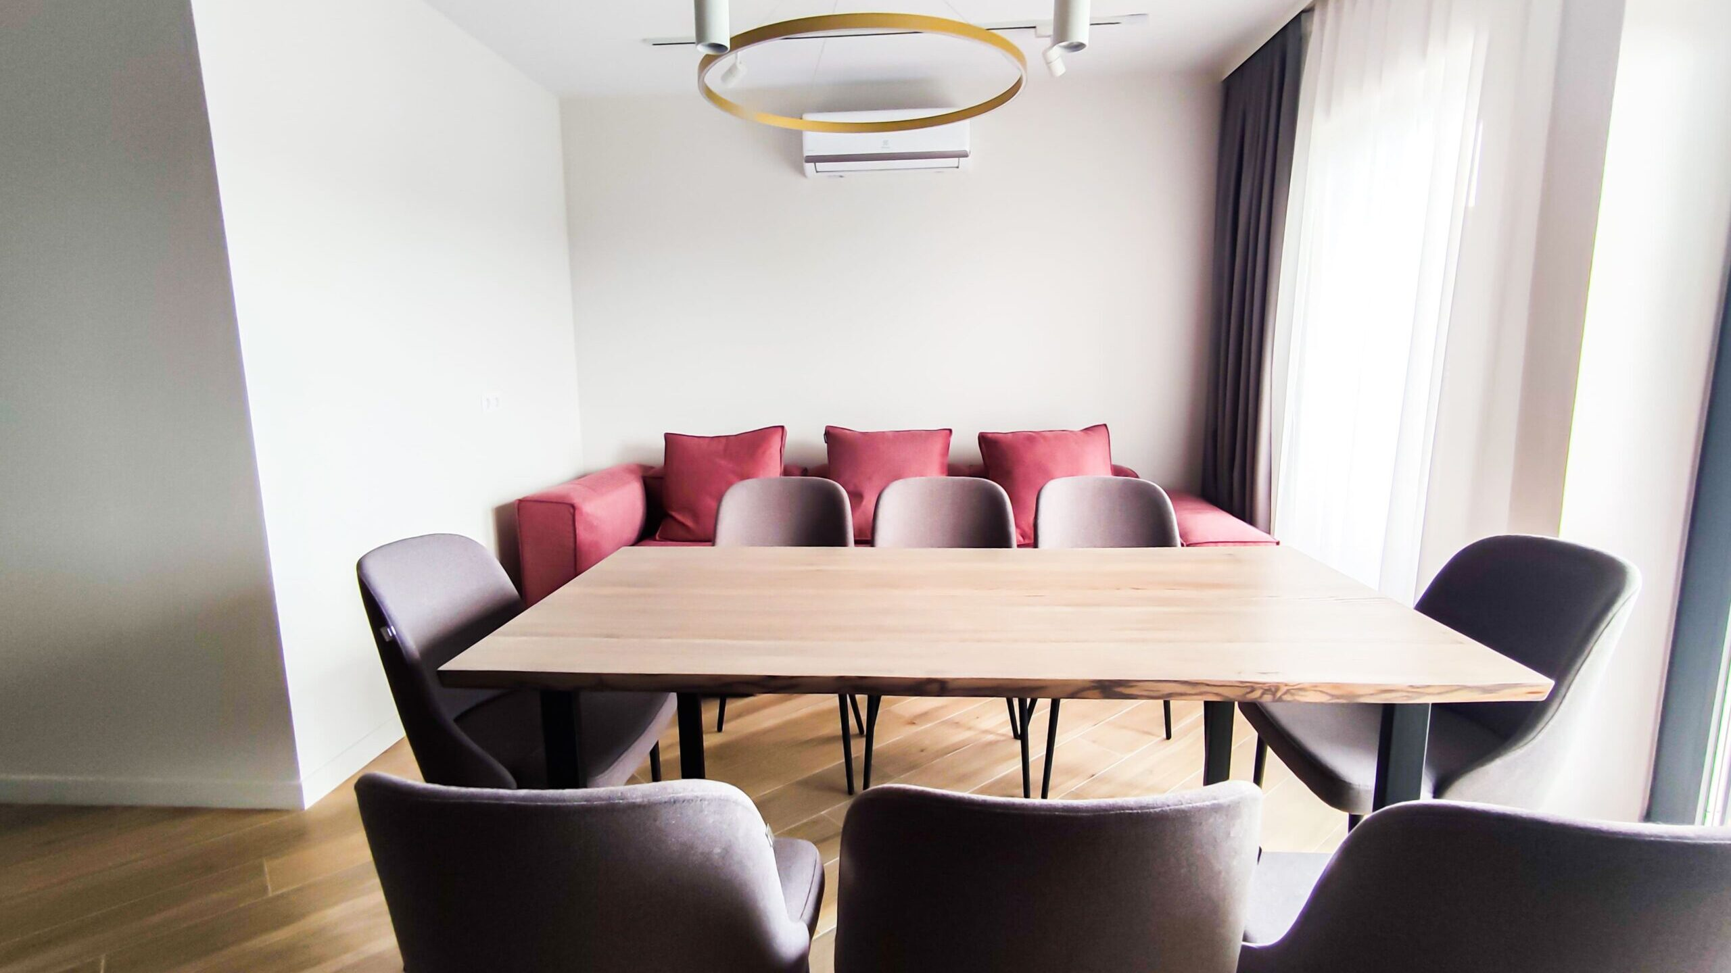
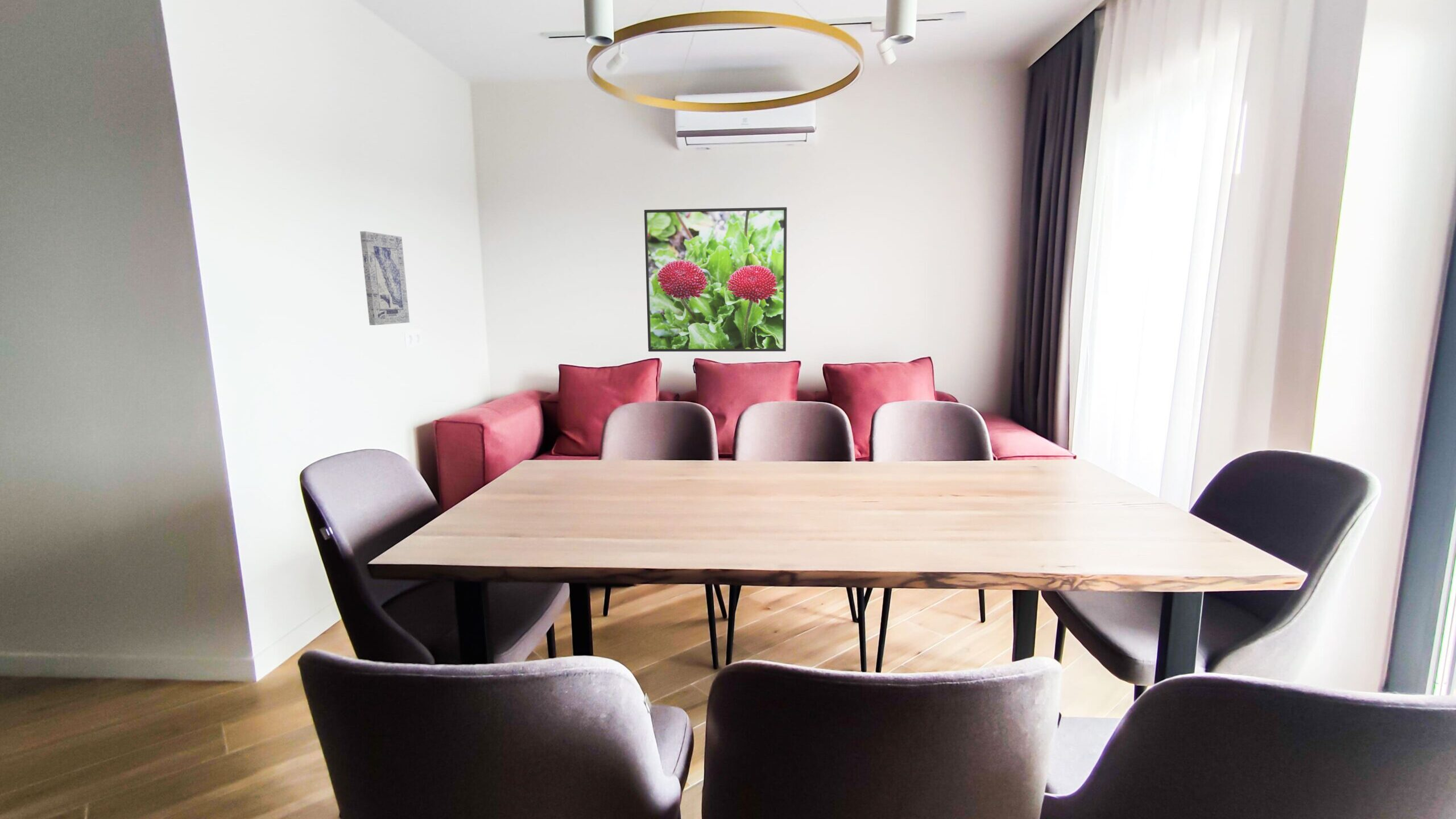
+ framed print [644,206,788,352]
+ wall art [359,231,410,326]
